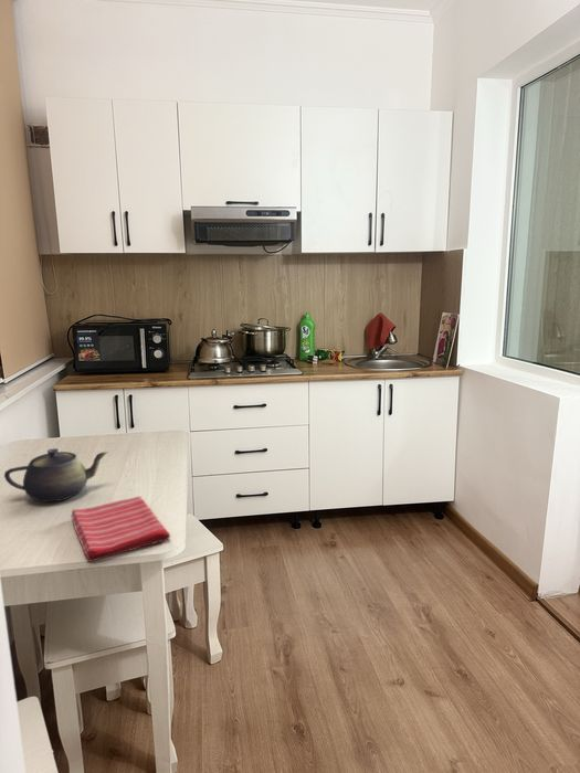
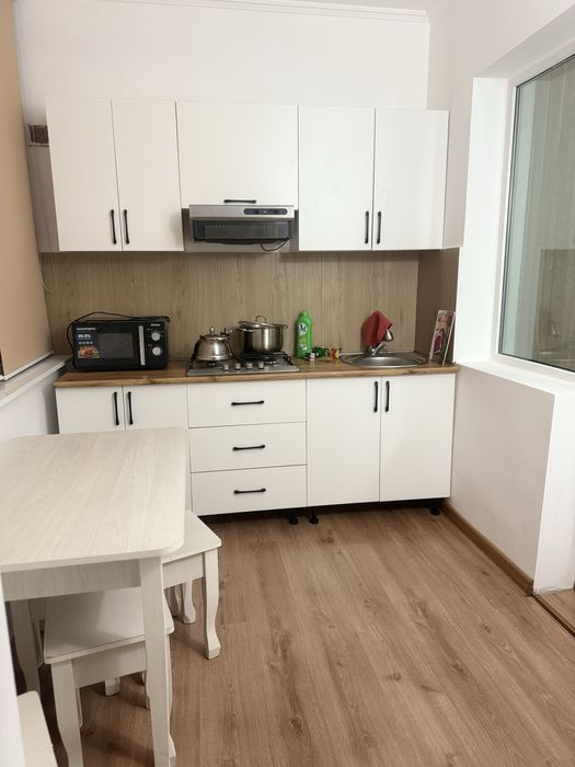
- dish towel [70,496,171,563]
- teapot [3,447,108,504]
